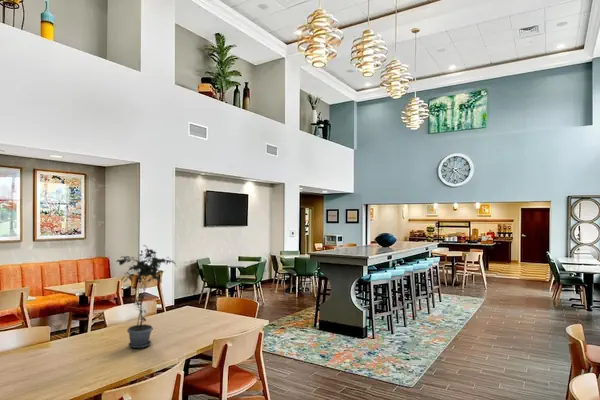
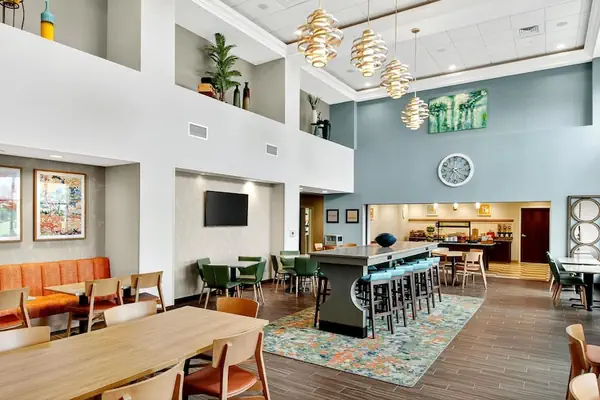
- potted plant [115,244,177,349]
